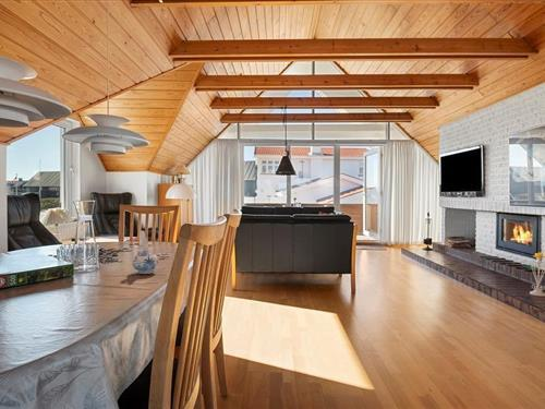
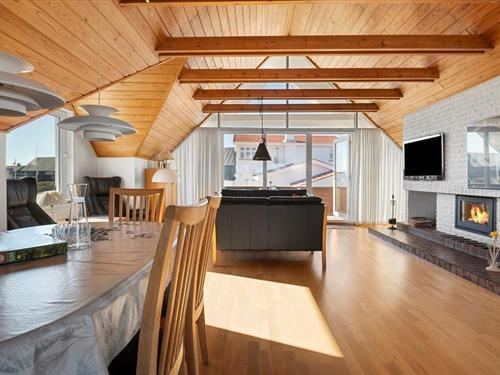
- ceramic pitcher [132,230,159,275]
